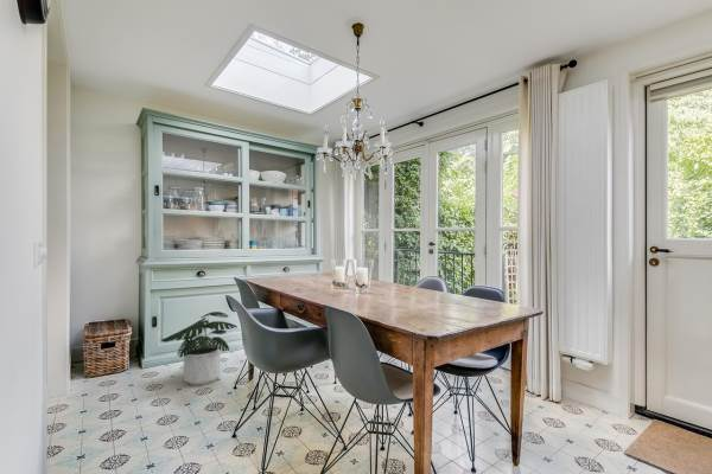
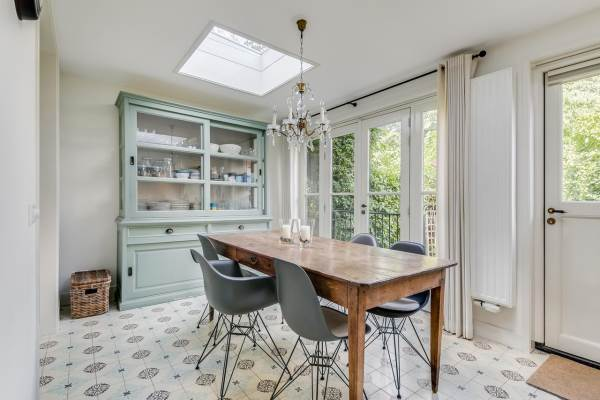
- potted plant [160,310,239,386]
